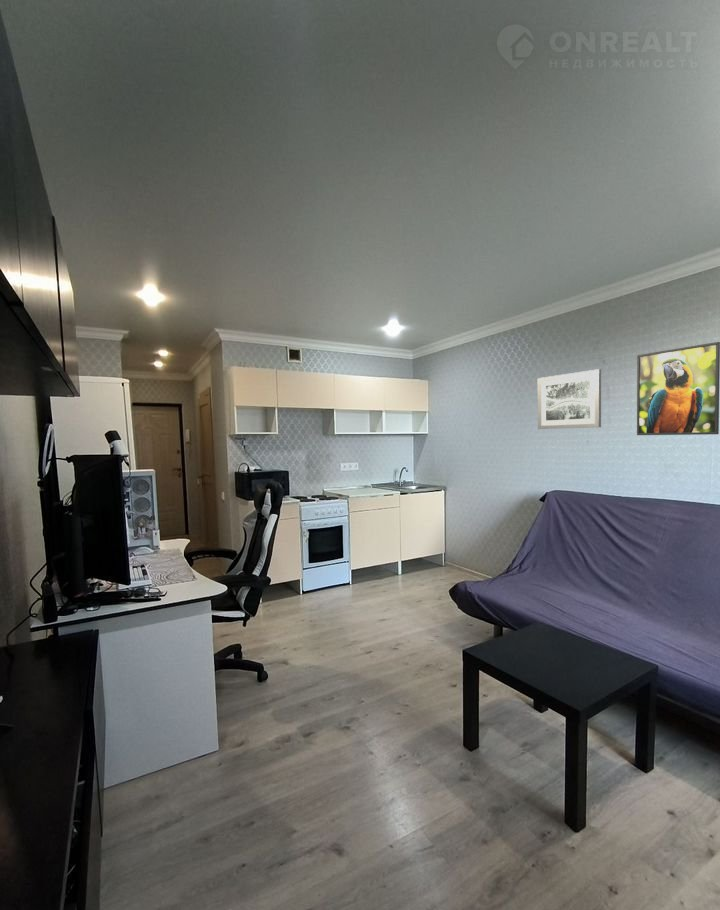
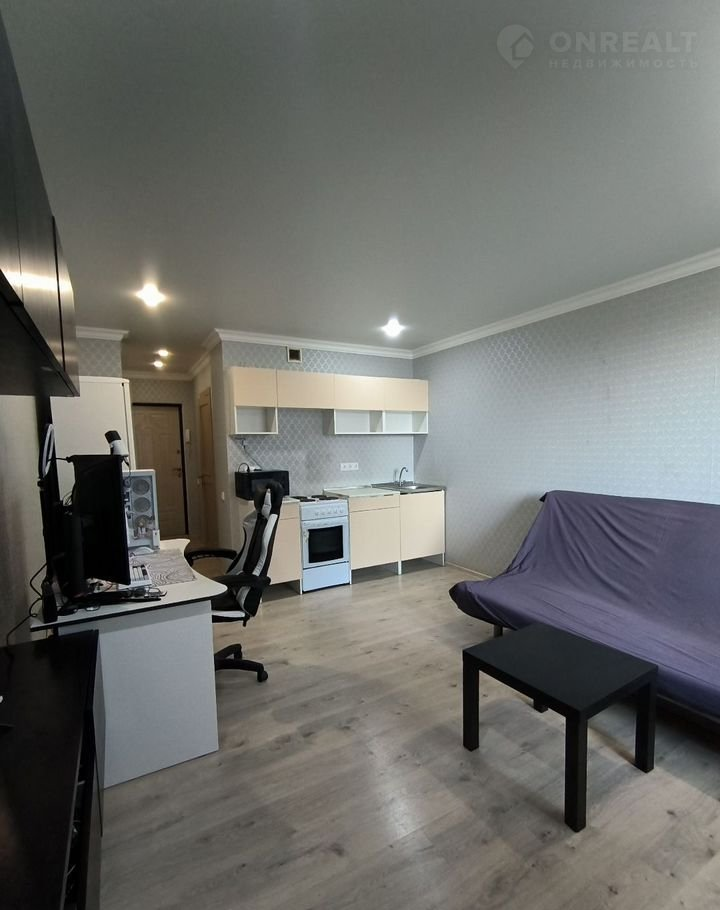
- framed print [636,341,720,436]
- wall art [537,368,602,430]
